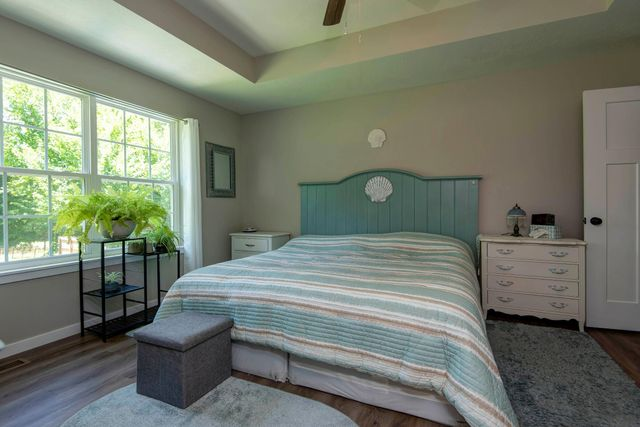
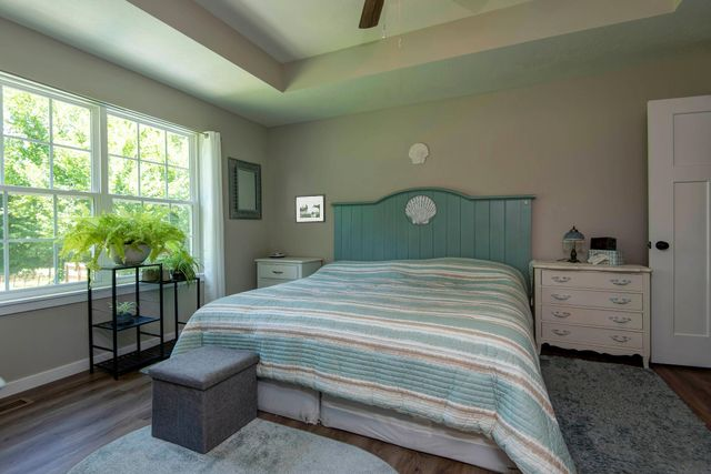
+ picture frame [293,193,327,224]
